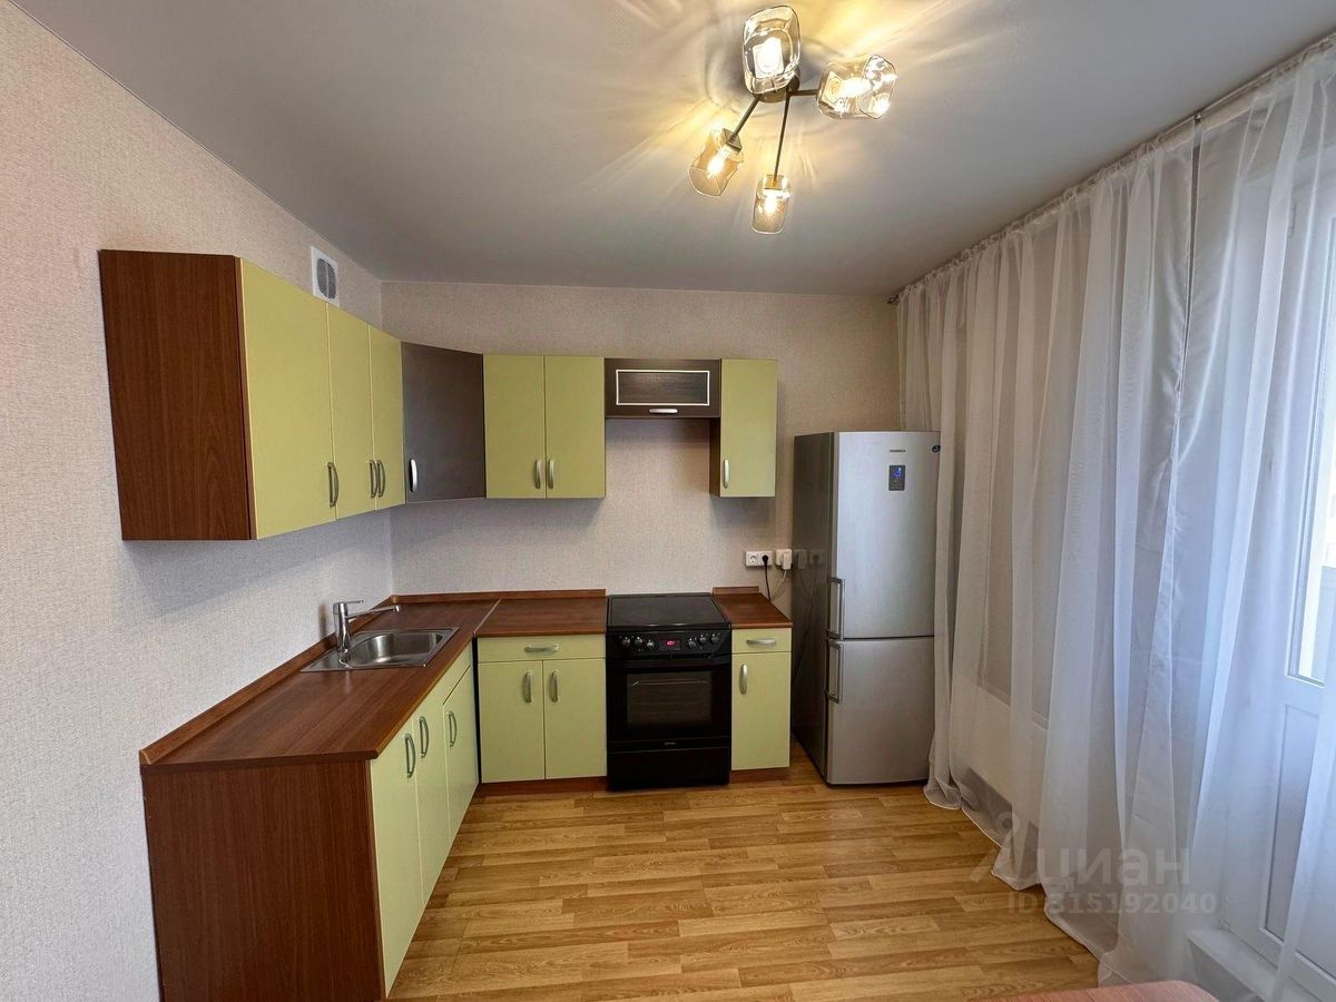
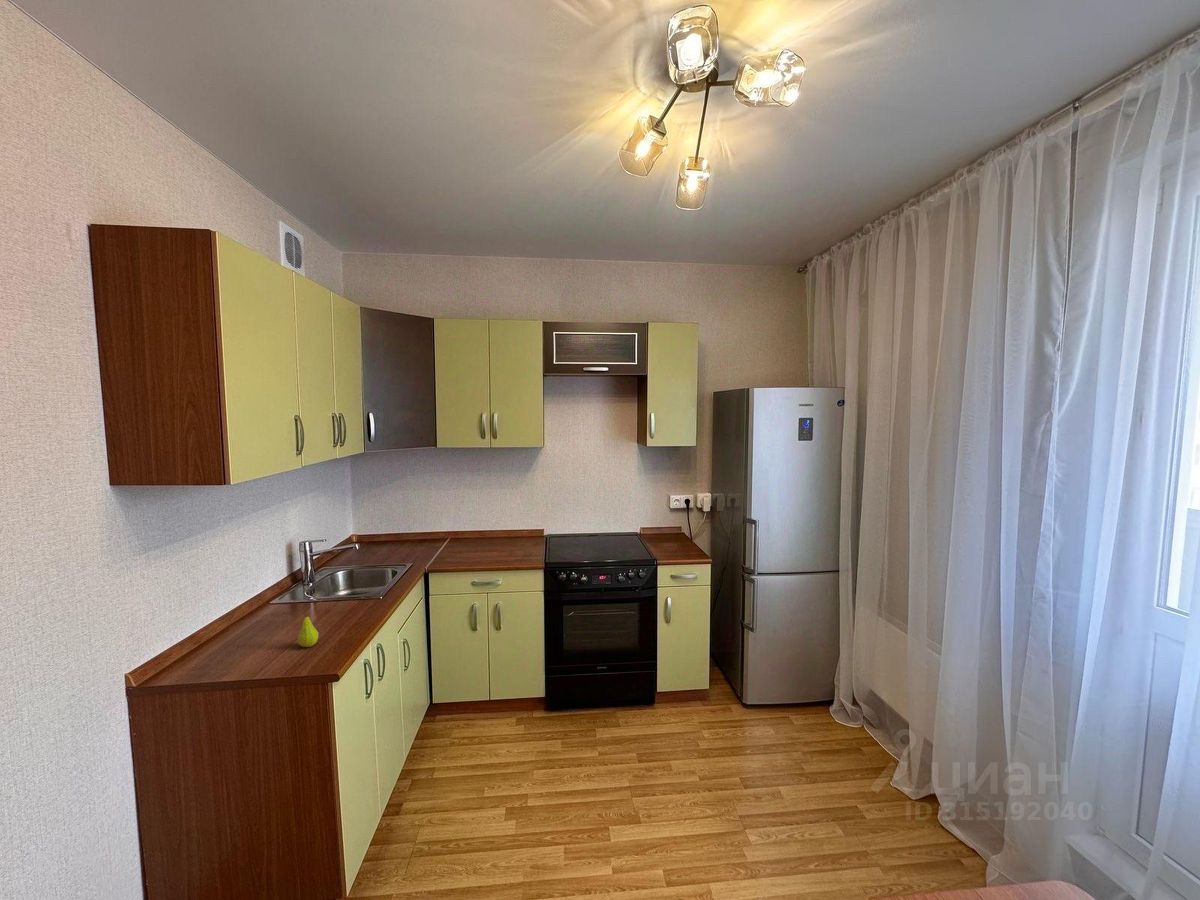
+ fruit [297,612,319,648]
